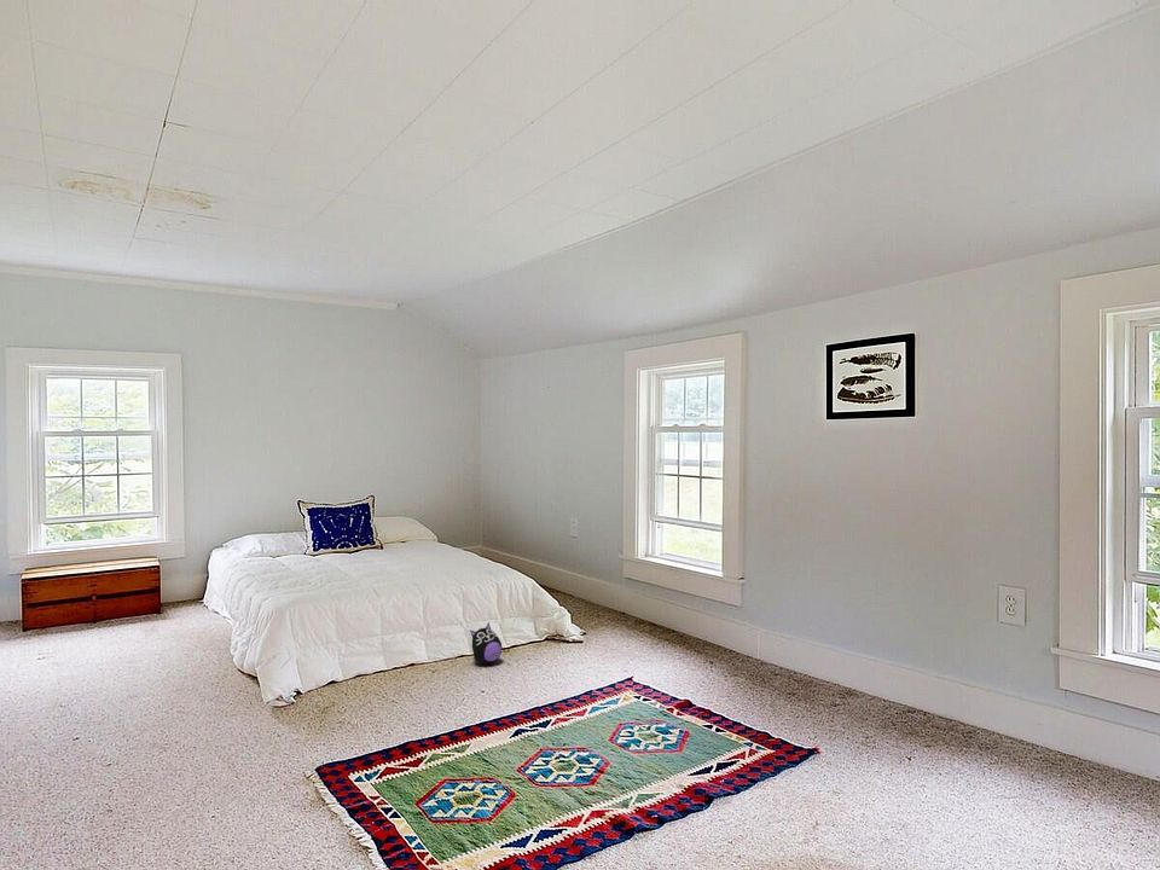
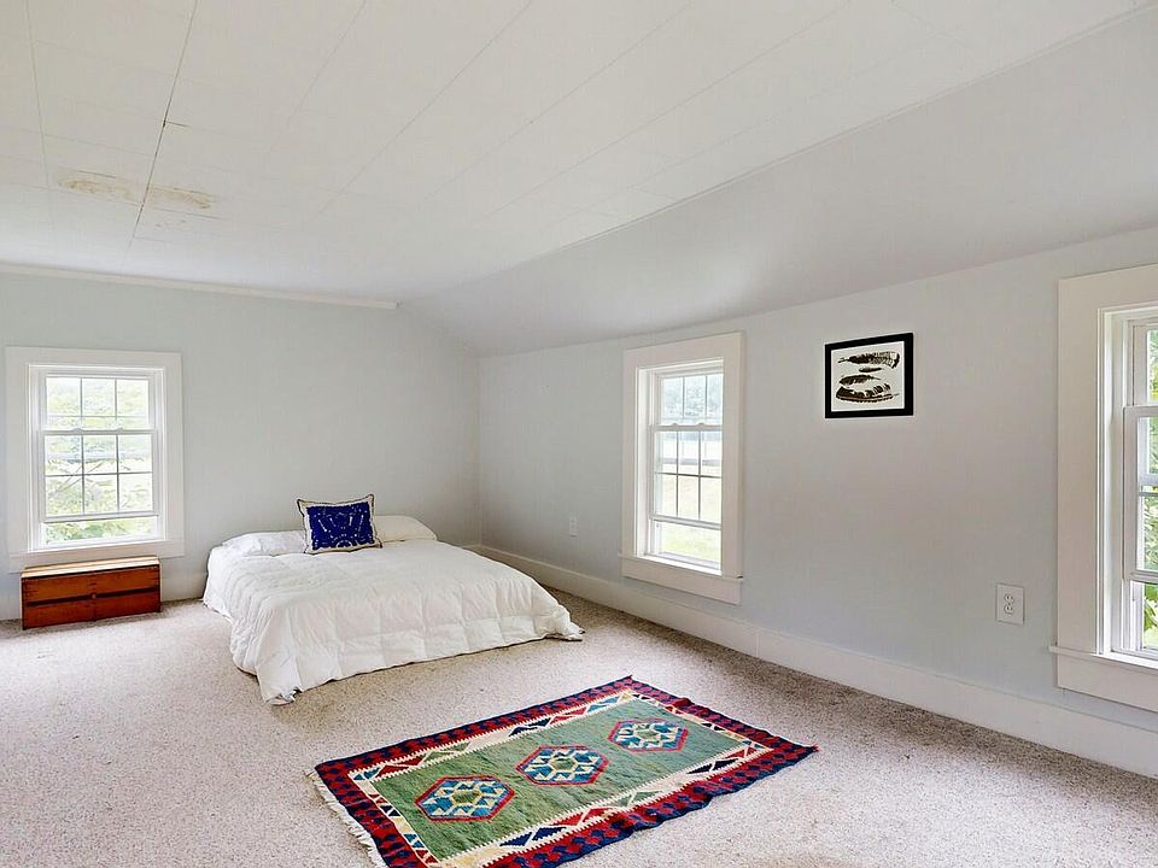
- plush toy [469,621,504,666]
